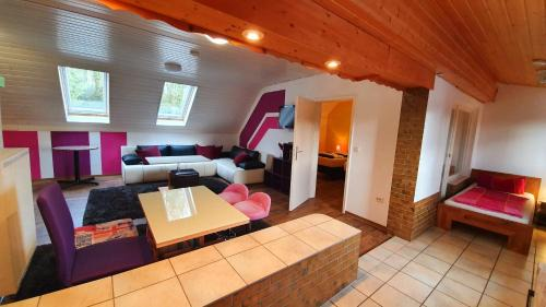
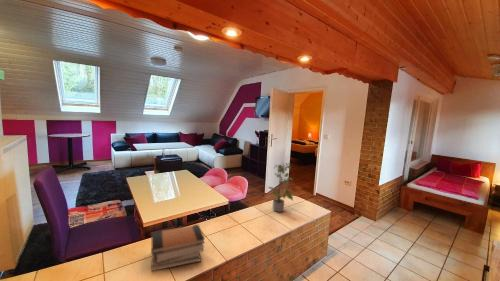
+ potted plant [267,162,295,213]
+ book stack [150,224,206,272]
